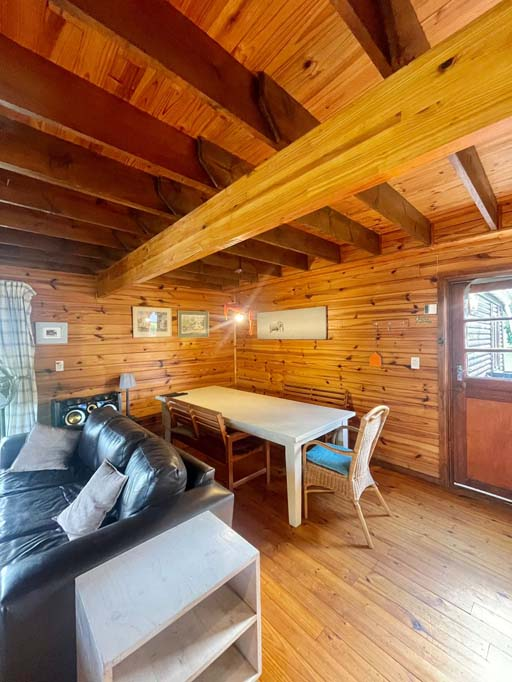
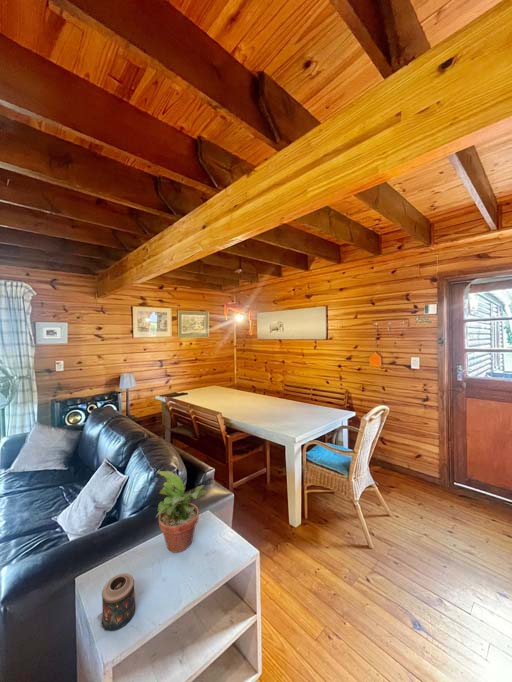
+ potted plant [155,470,208,553]
+ candle [95,572,136,632]
